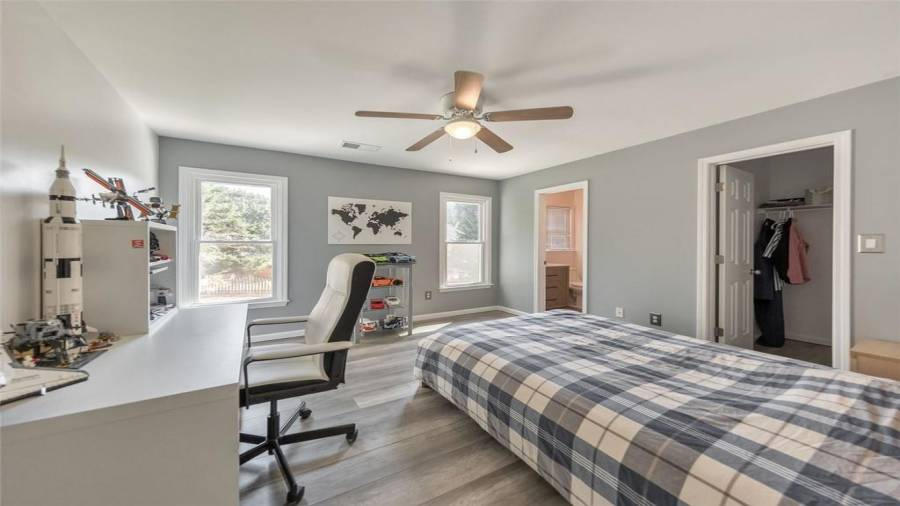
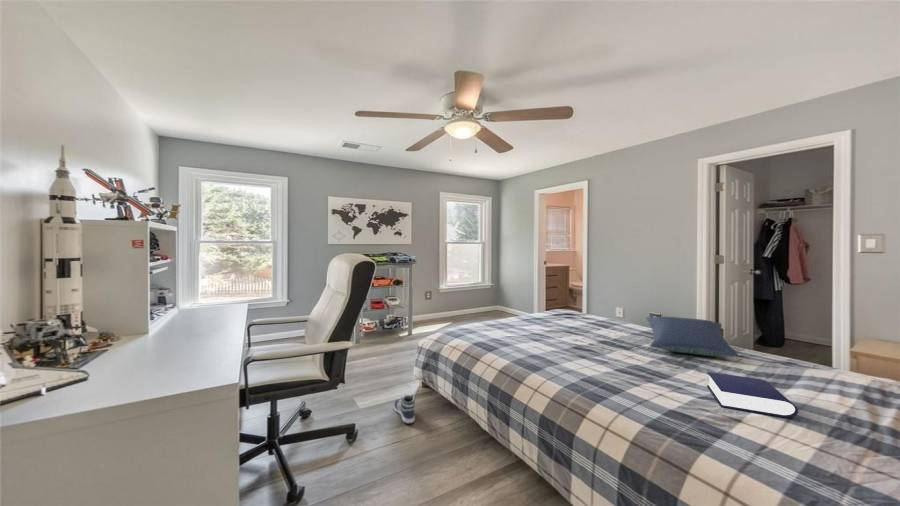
+ book [706,371,799,419]
+ sneaker [393,393,416,425]
+ pillow [645,316,739,358]
